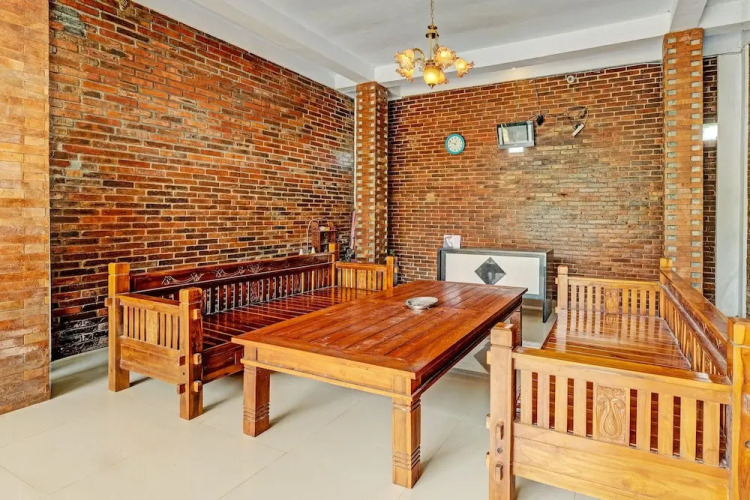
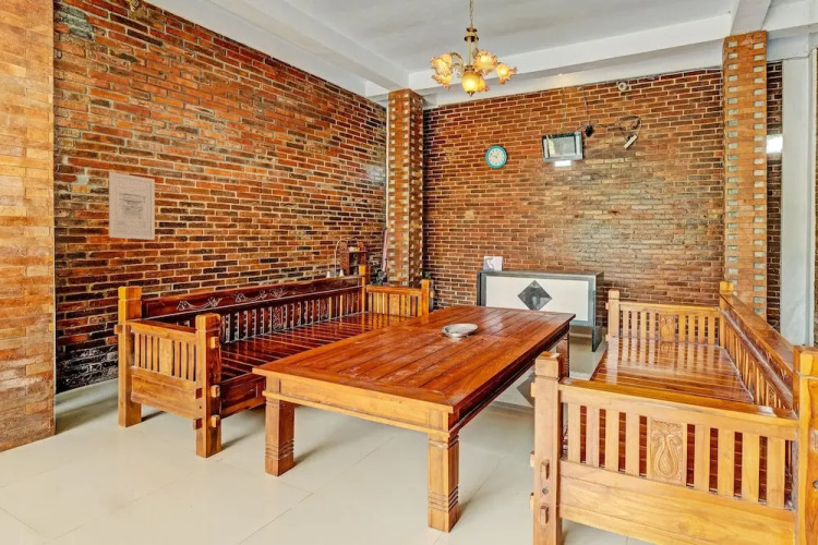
+ wall art [108,171,156,241]
